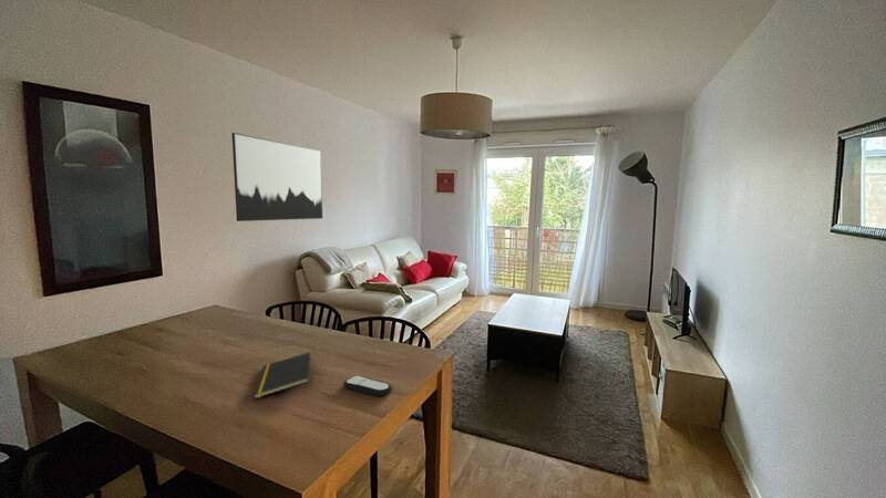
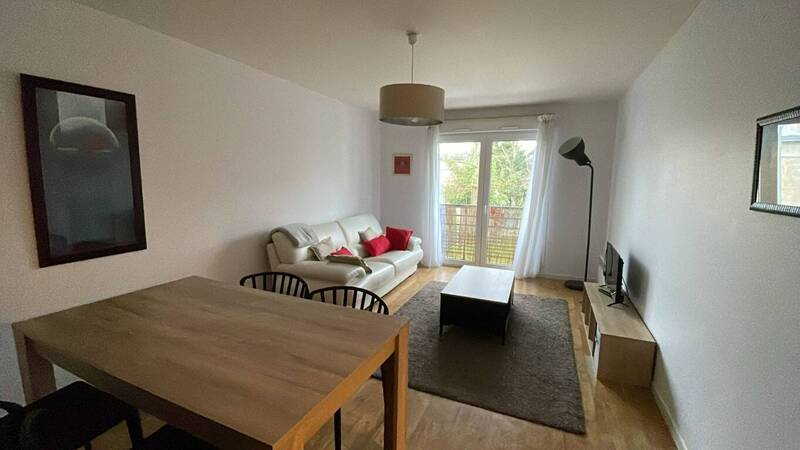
- notepad [253,351,311,400]
- wall art [230,132,323,222]
- remote control [342,374,393,397]
